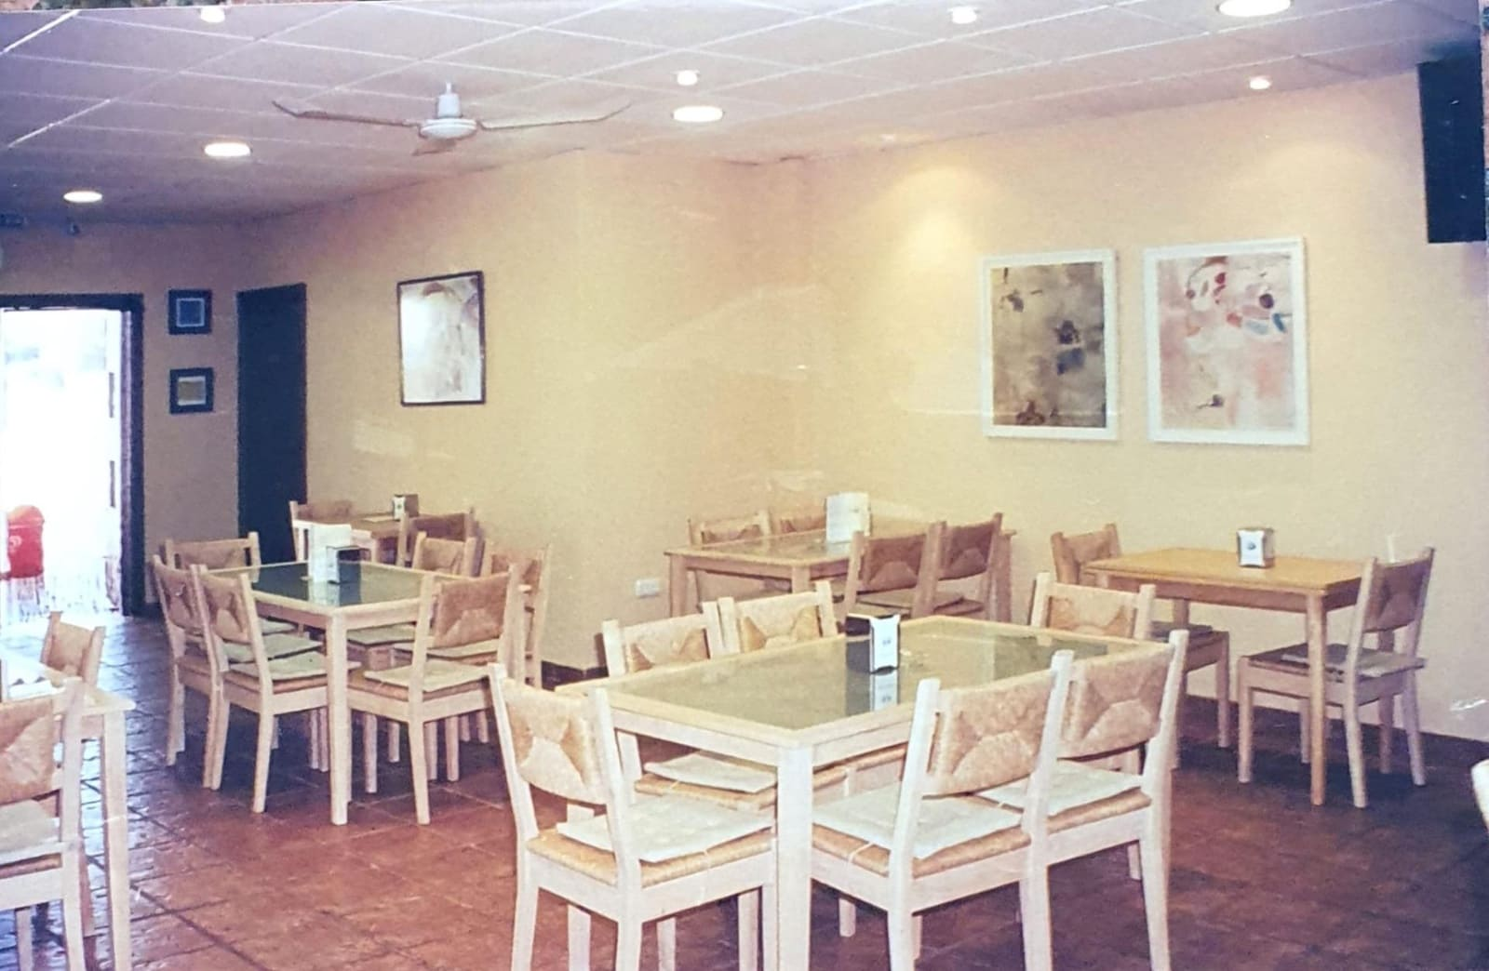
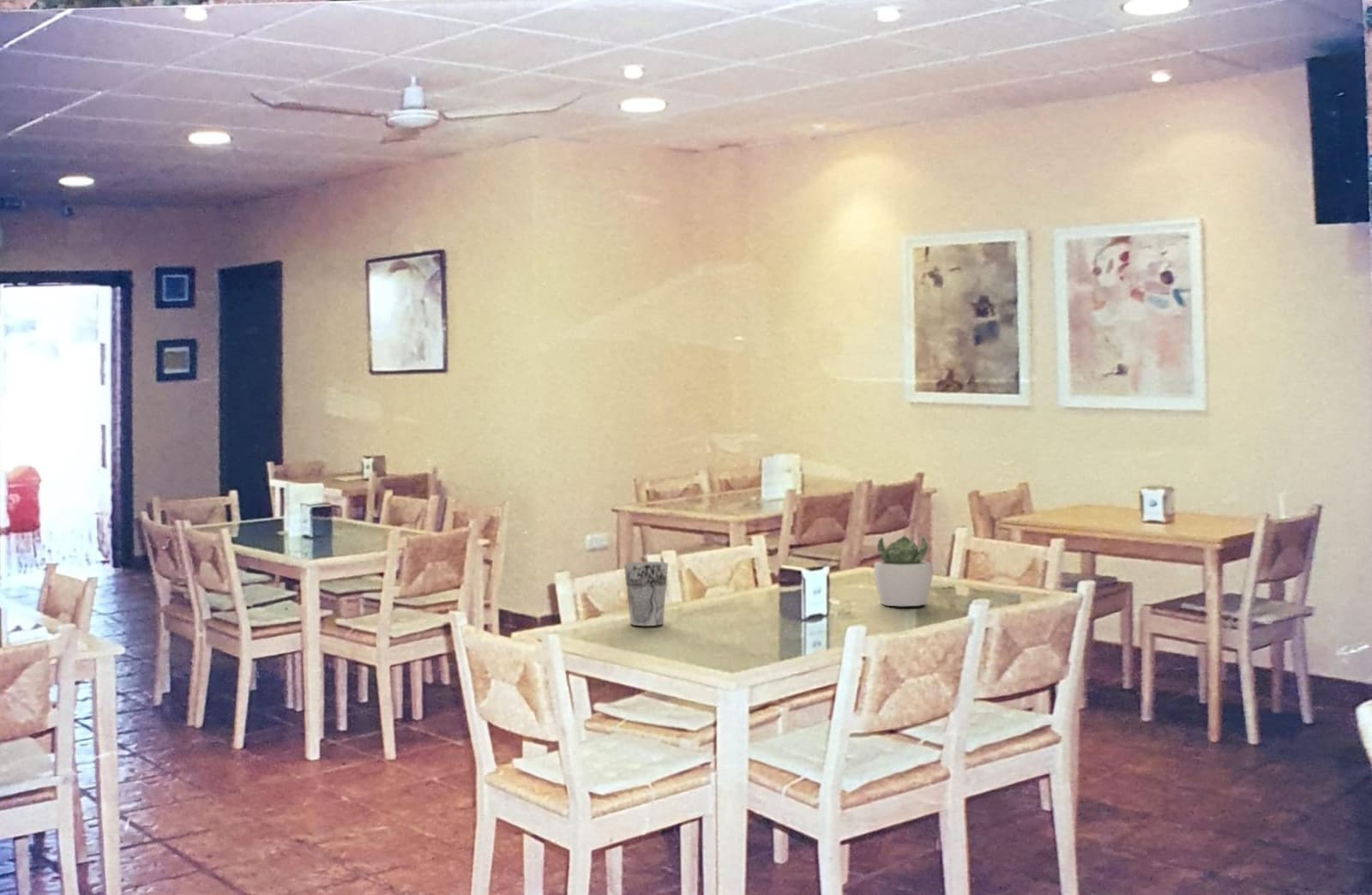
+ succulent plant [872,536,934,607]
+ cup [623,561,669,627]
